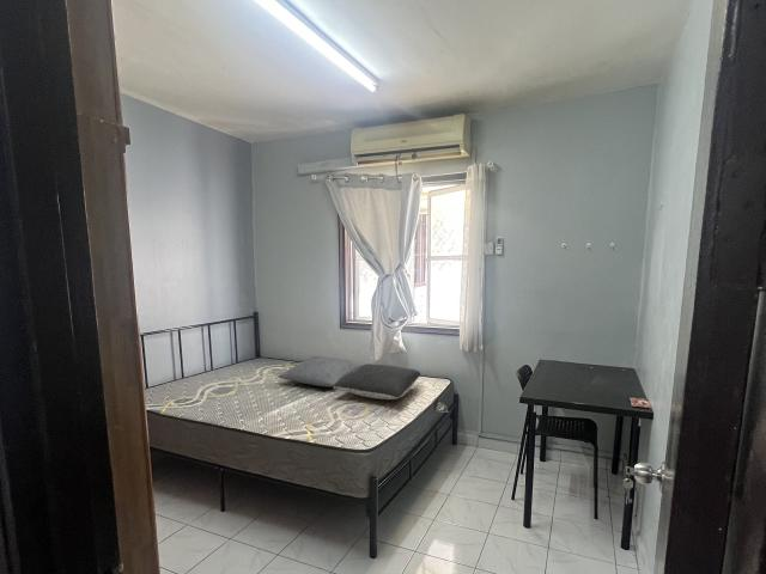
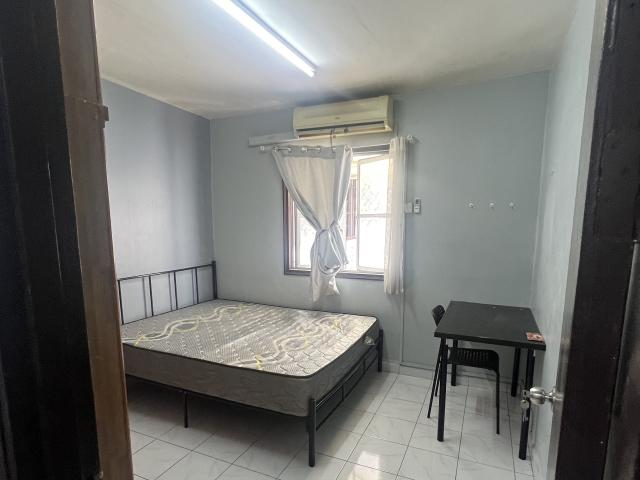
- pillow [333,364,421,401]
- pillow [276,355,364,387]
